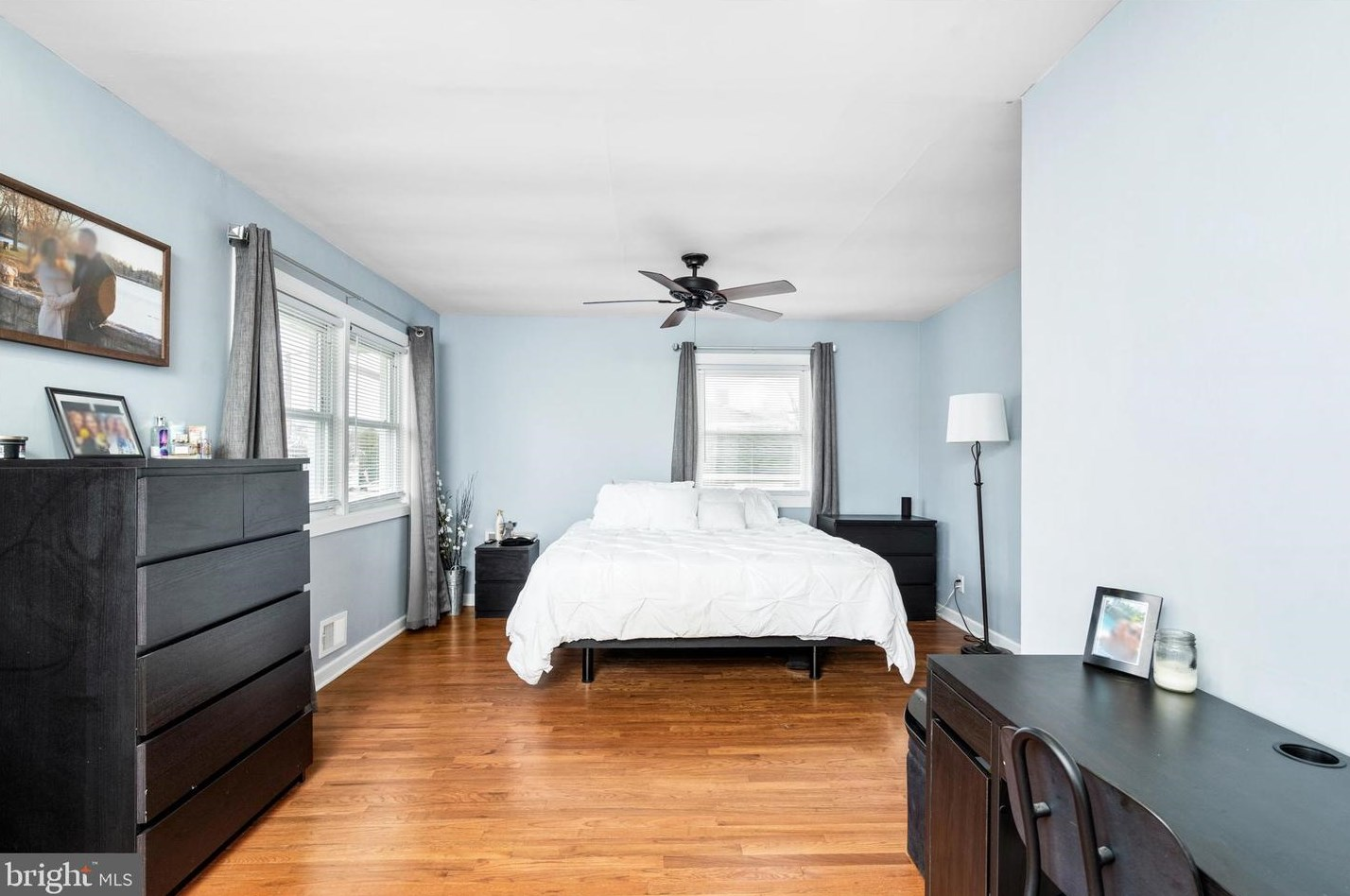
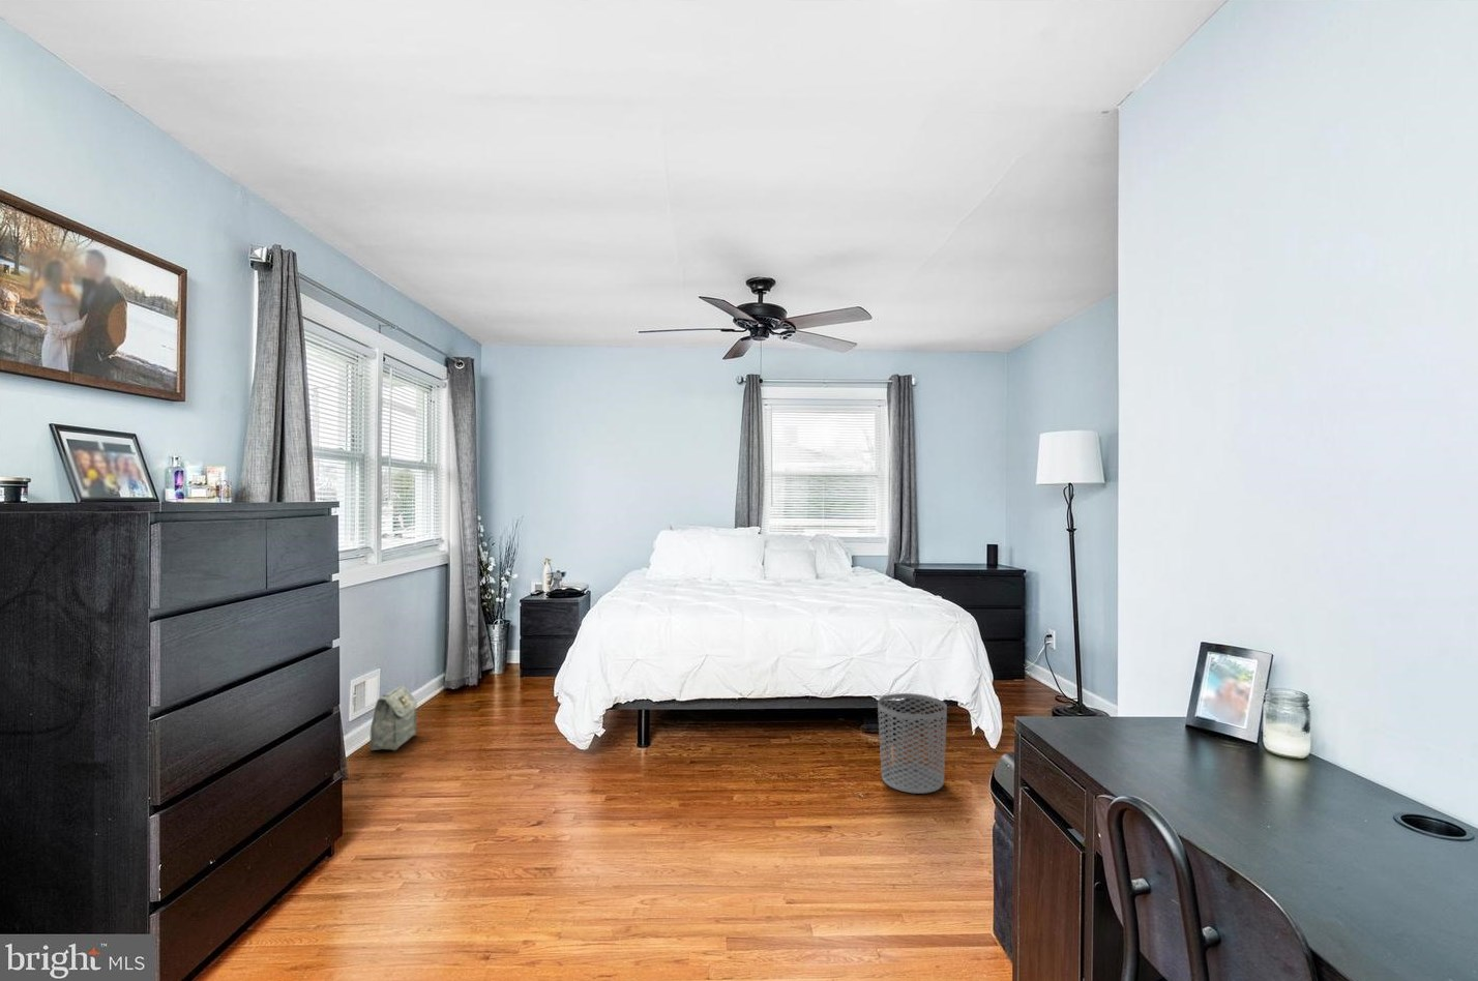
+ waste bin [877,692,948,795]
+ bag [369,685,418,751]
